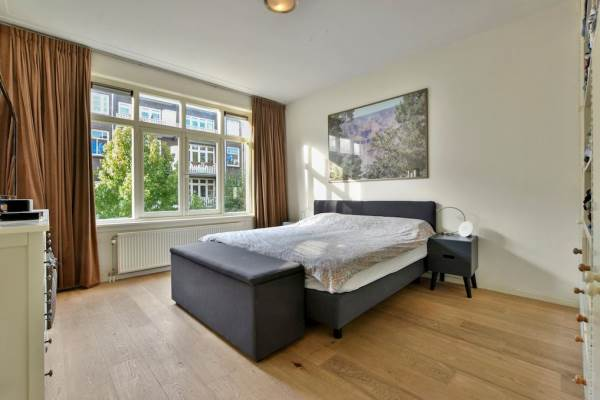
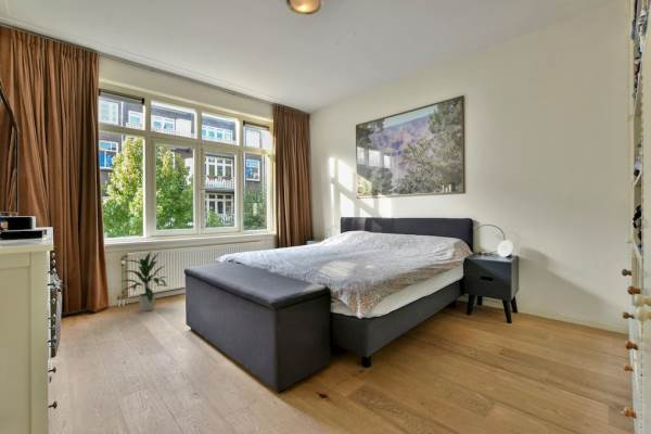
+ indoor plant [119,251,169,312]
